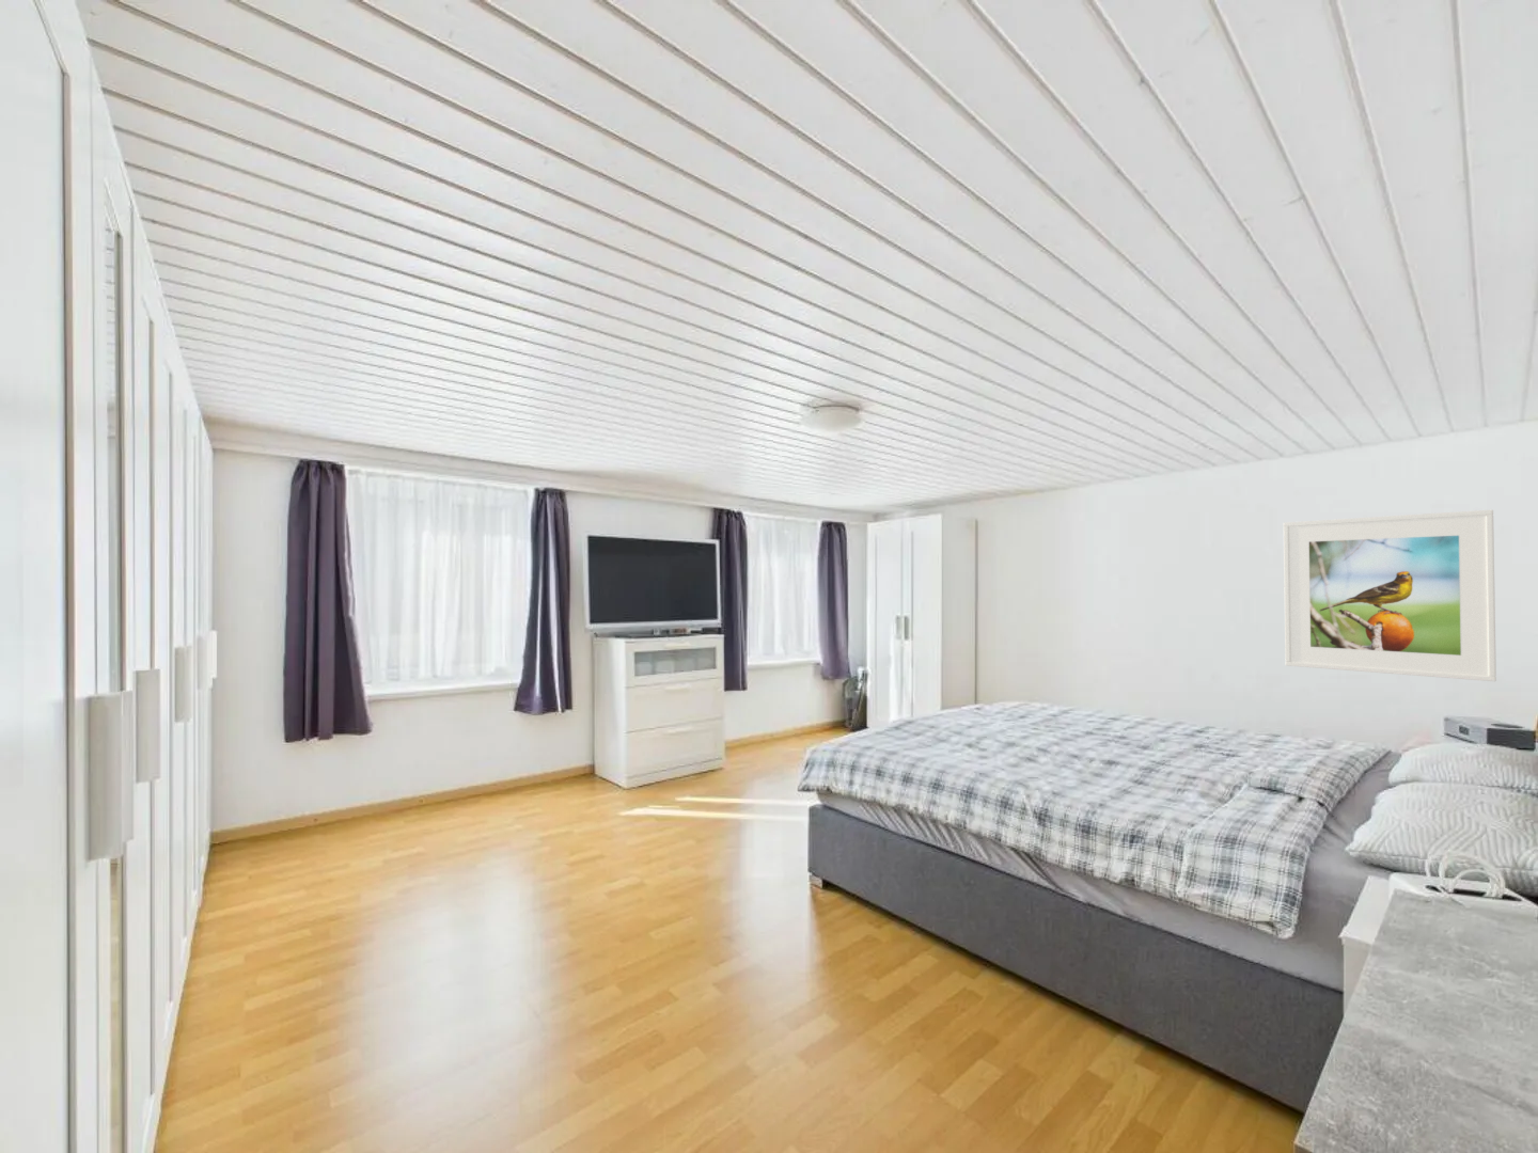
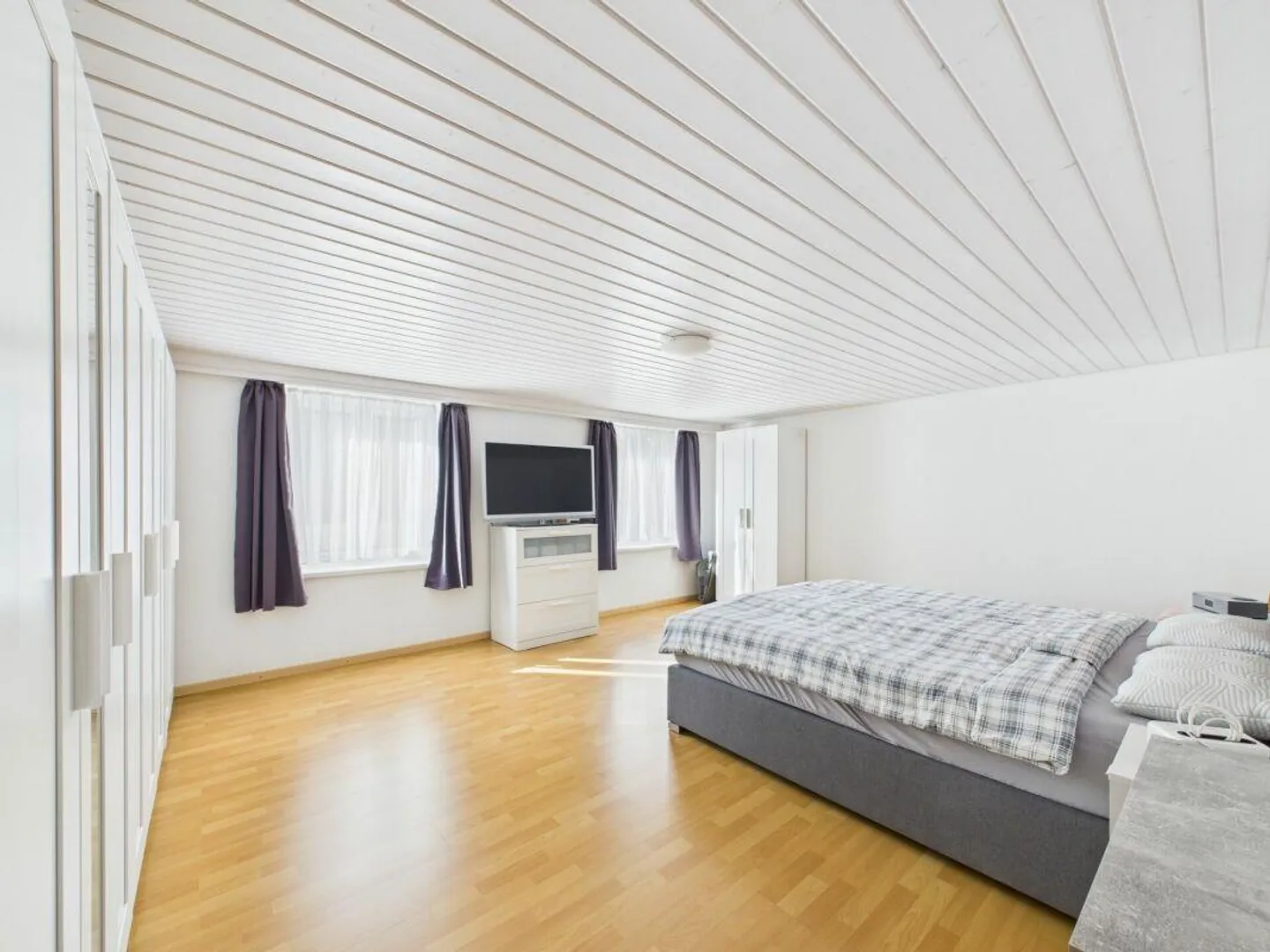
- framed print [1282,509,1497,682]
